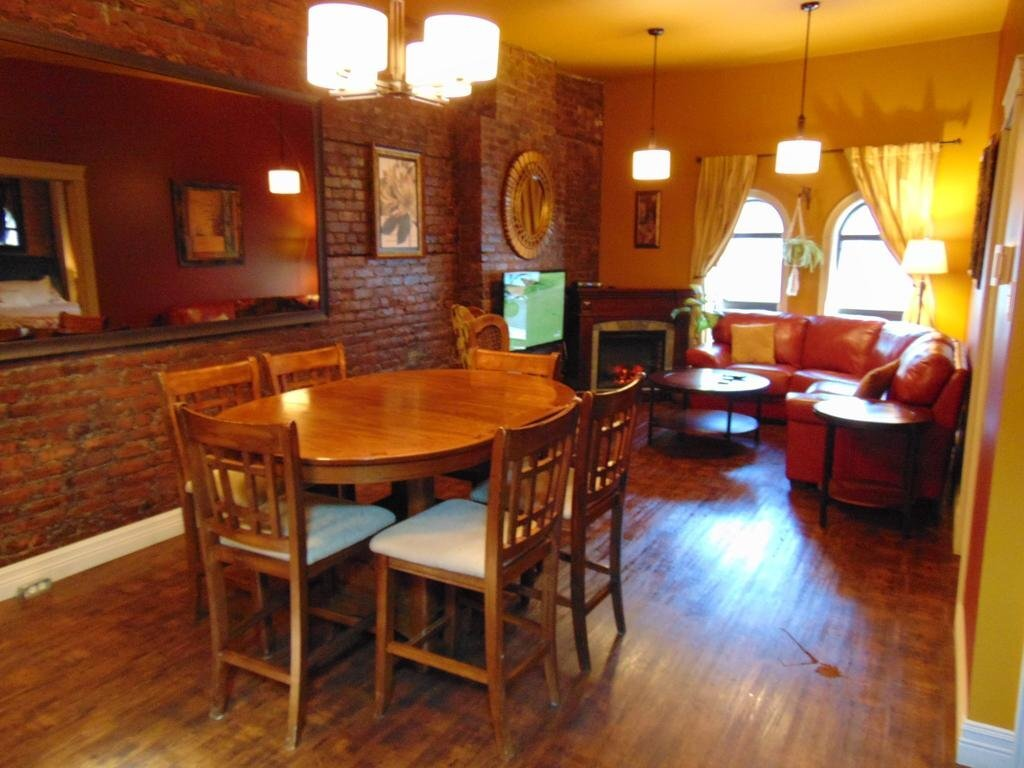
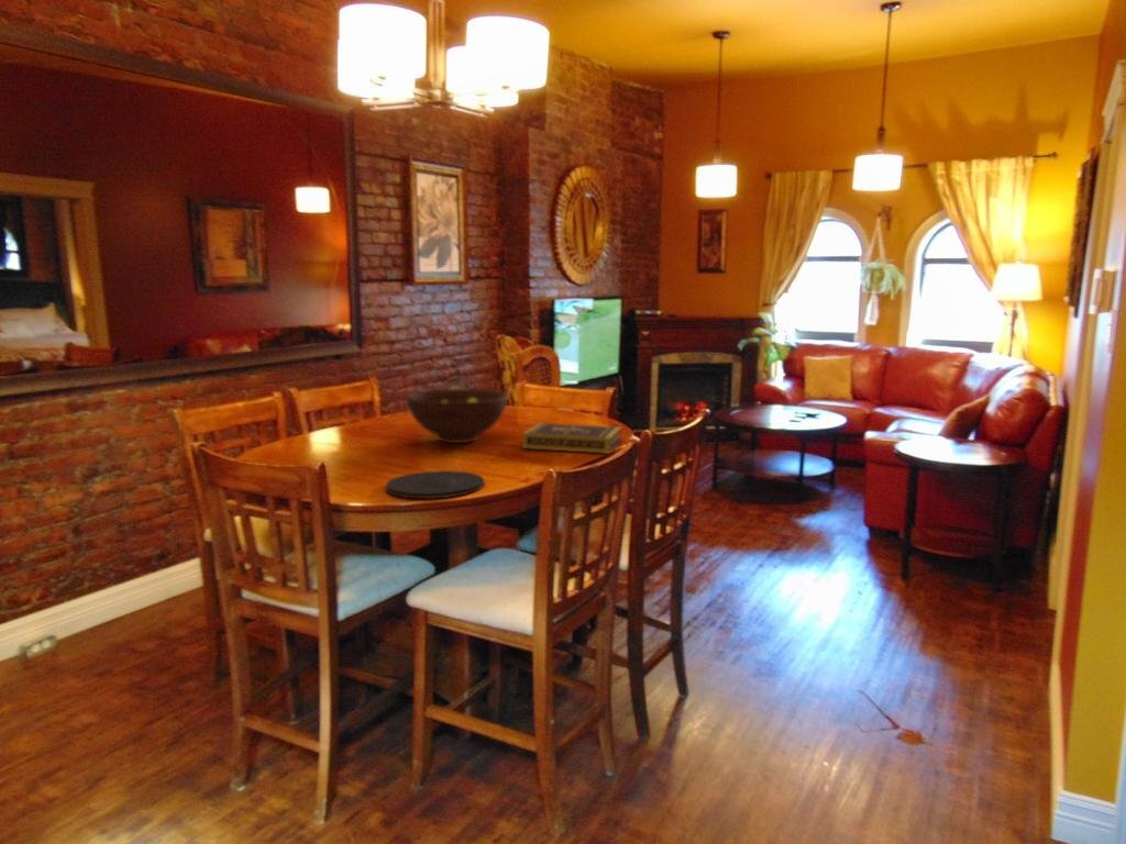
+ plate [385,469,485,499]
+ book [521,422,623,455]
+ fruit bowl [406,388,508,444]
